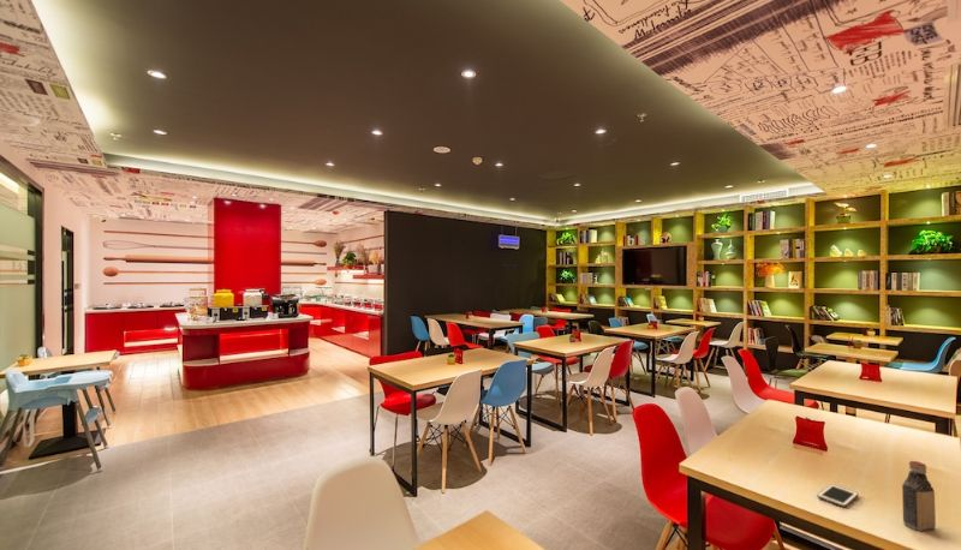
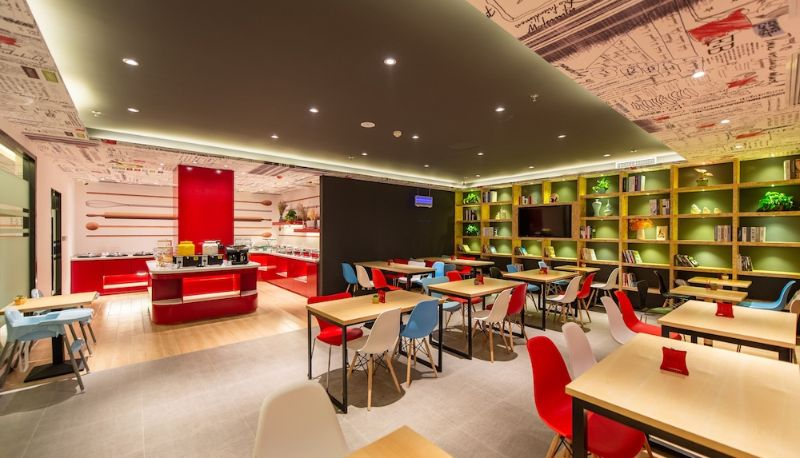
- cell phone [817,483,859,508]
- bottle [901,460,937,532]
